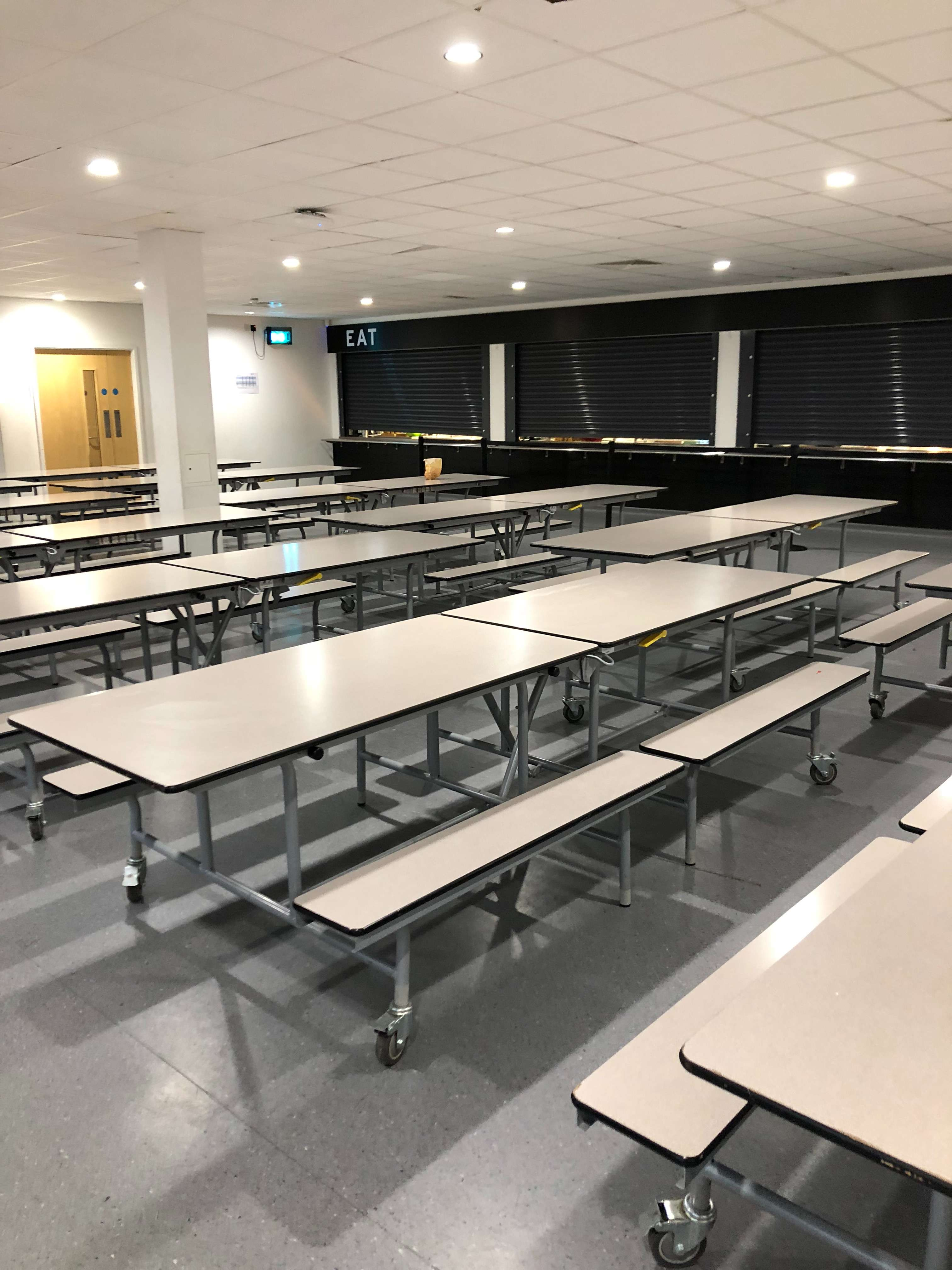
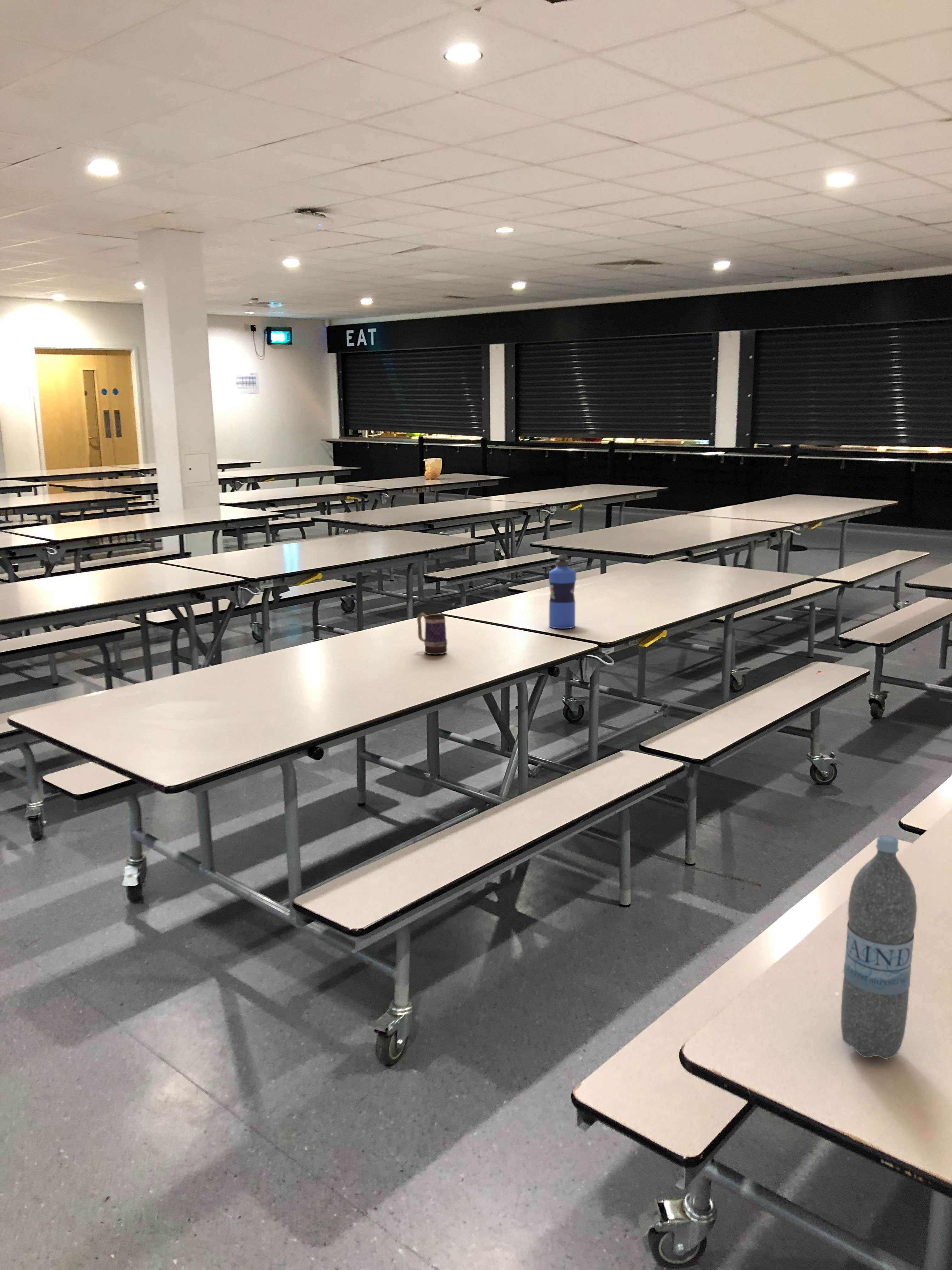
+ water bottle [548,554,576,629]
+ water bottle [841,834,917,1059]
+ mug [417,612,448,655]
